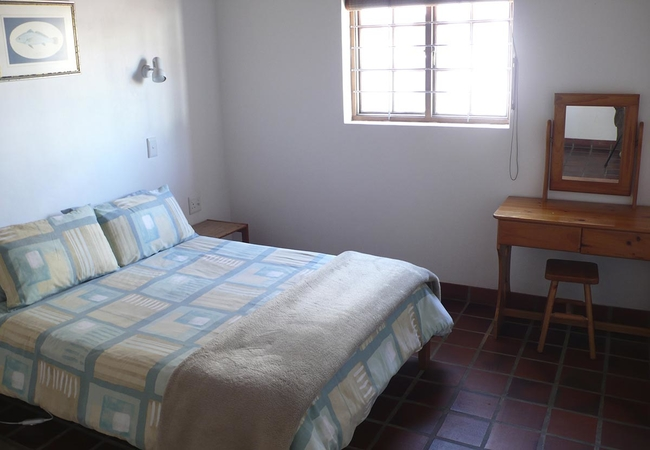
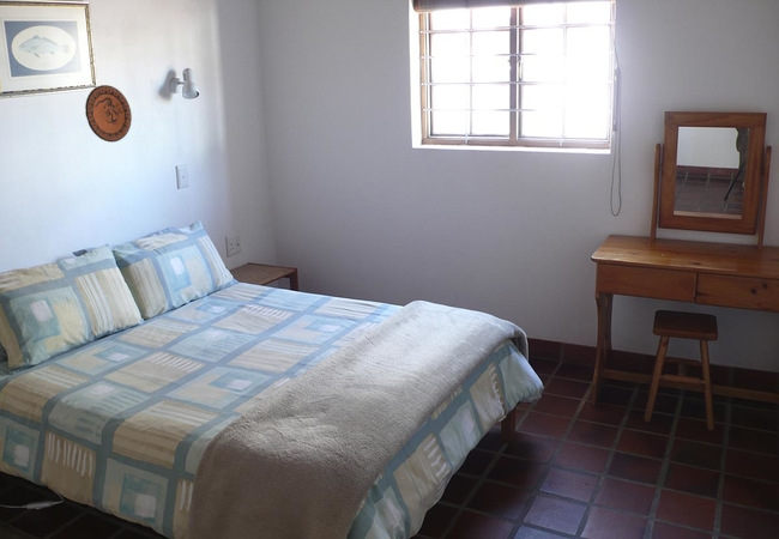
+ decorative plate [84,84,133,144]
